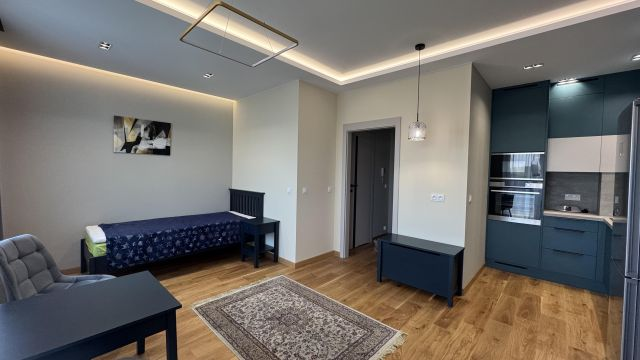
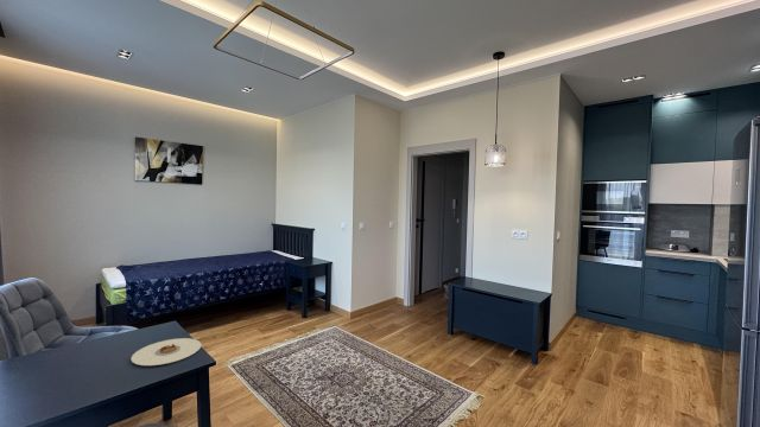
+ plate [129,337,202,367]
